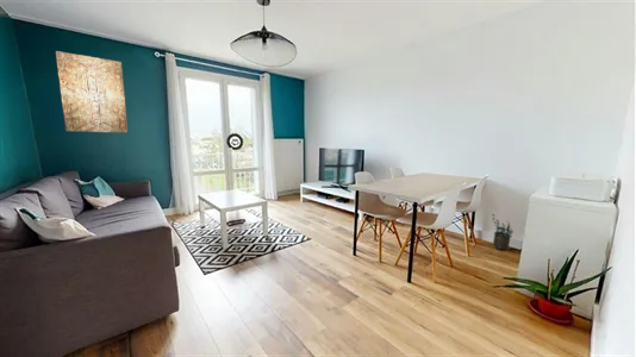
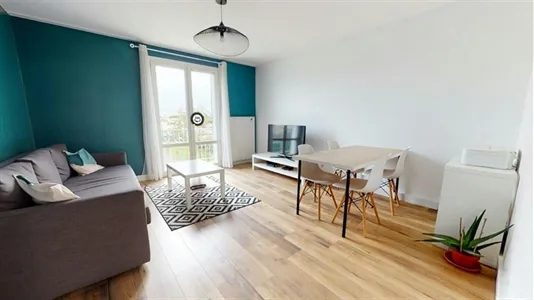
- potted plant [491,213,515,251]
- wall art [55,50,129,133]
